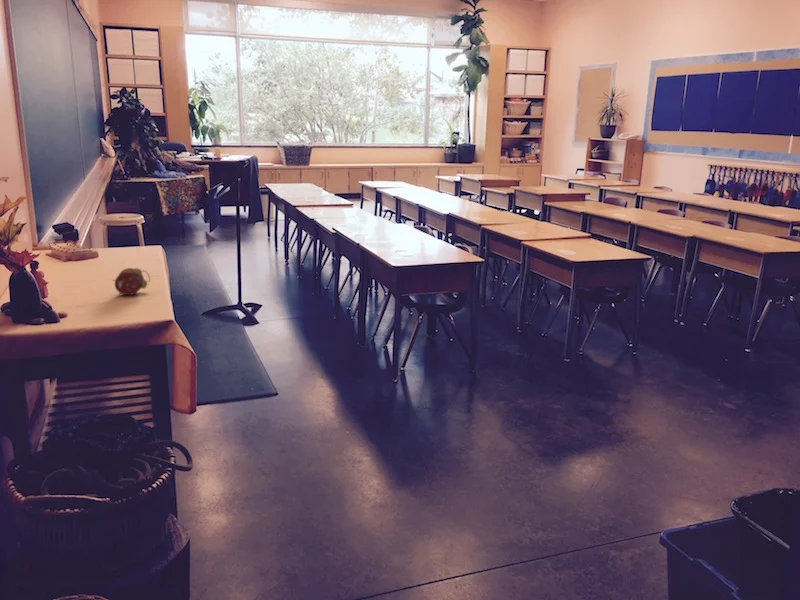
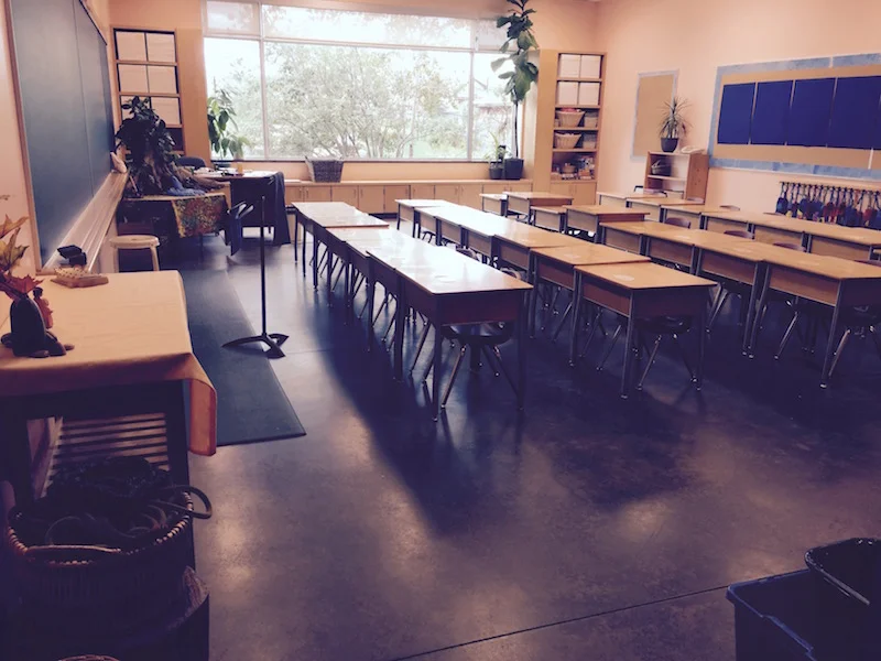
- alarm clock [111,267,151,296]
